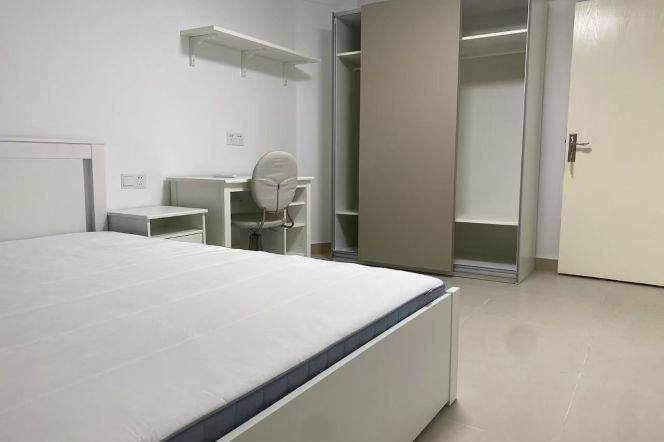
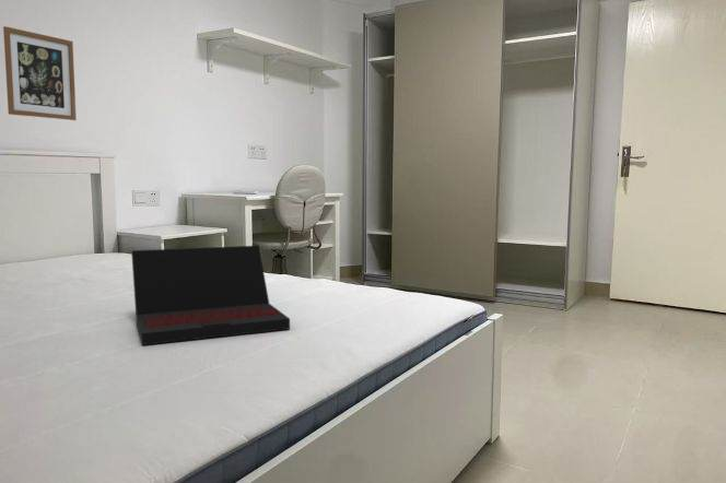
+ laptop [130,245,291,346]
+ wall art [2,25,78,121]
